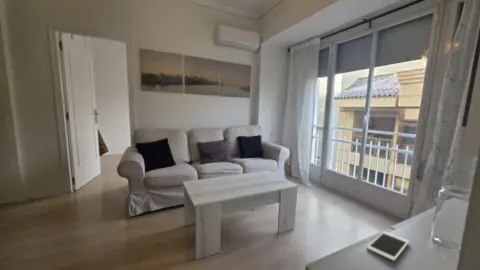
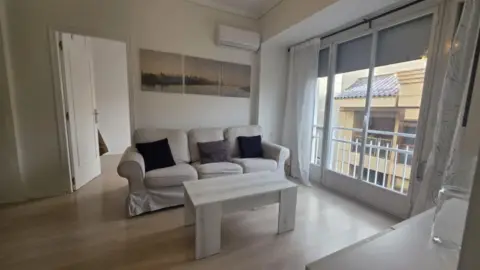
- cell phone [366,230,411,262]
